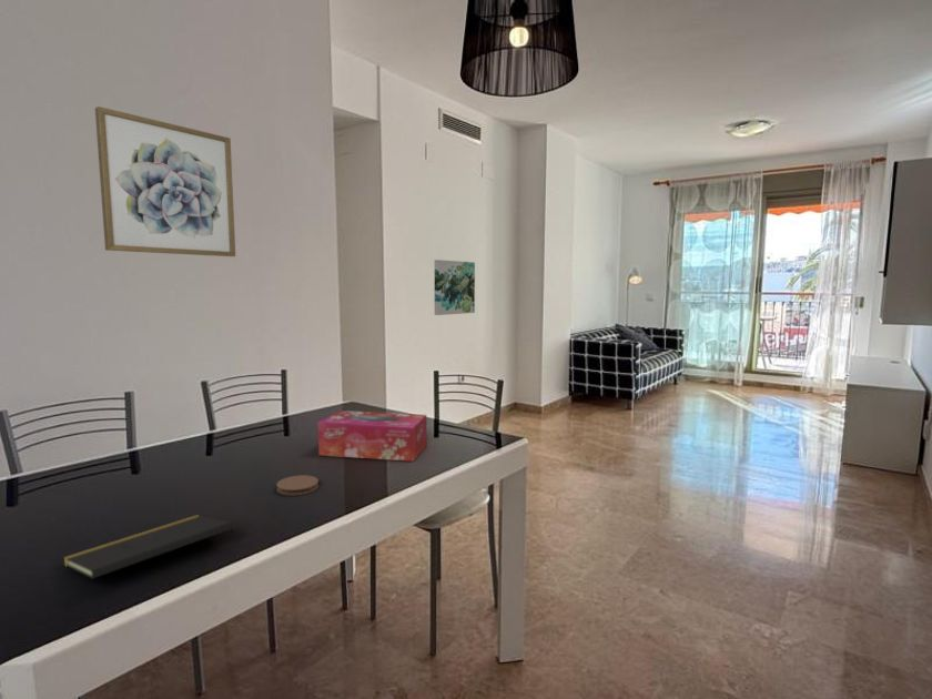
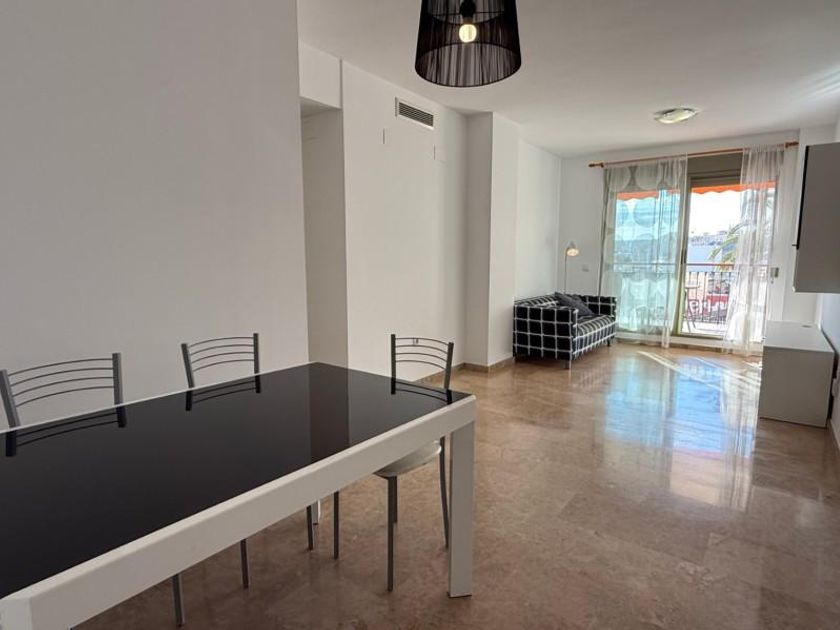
- wall art [434,259,476,316]
- tissue box [317,409,428,463]
- coaster [275,474,320,496]
- notepad [62,514,237,580]
- wall art [94,105,236,257]
